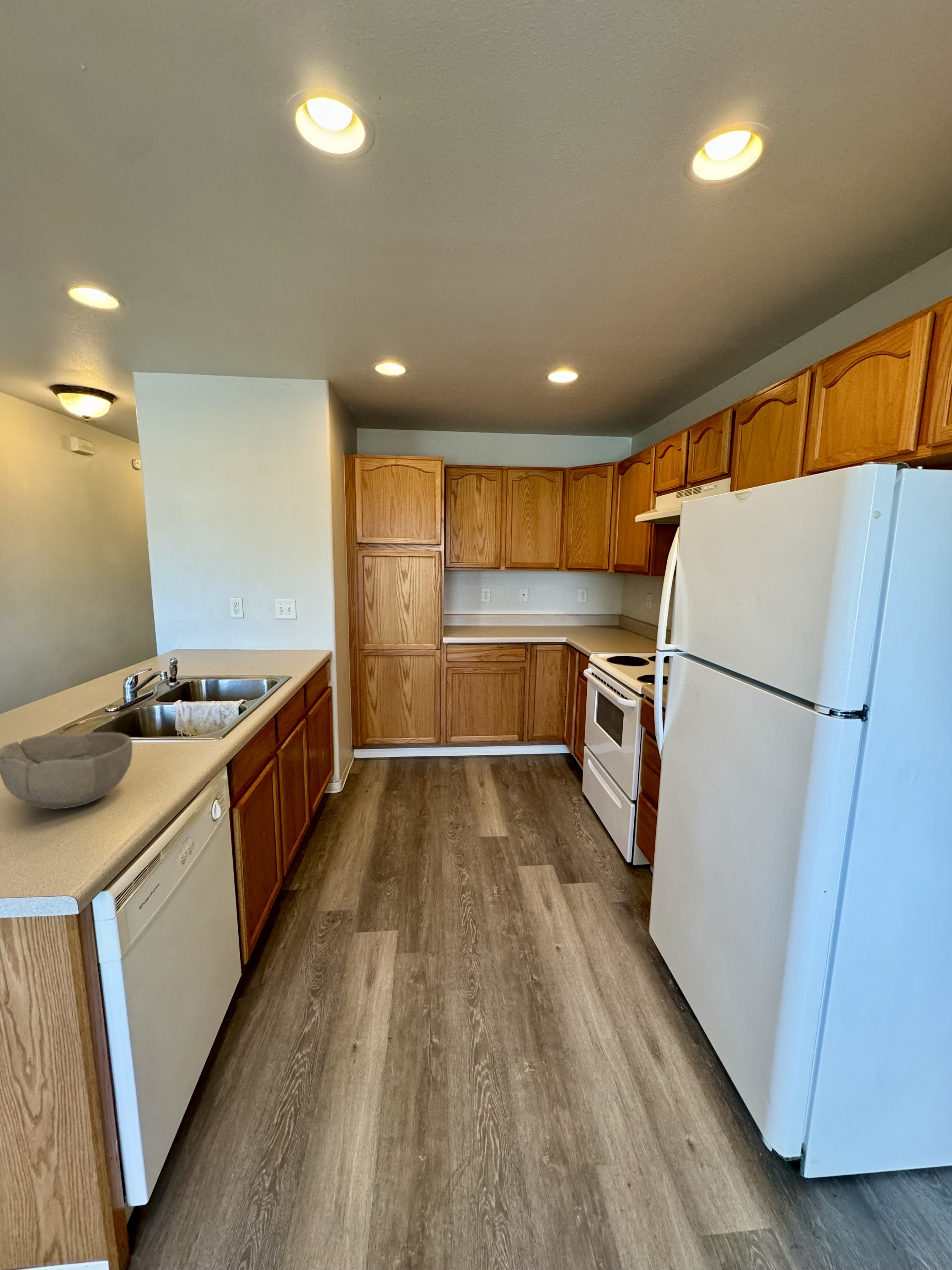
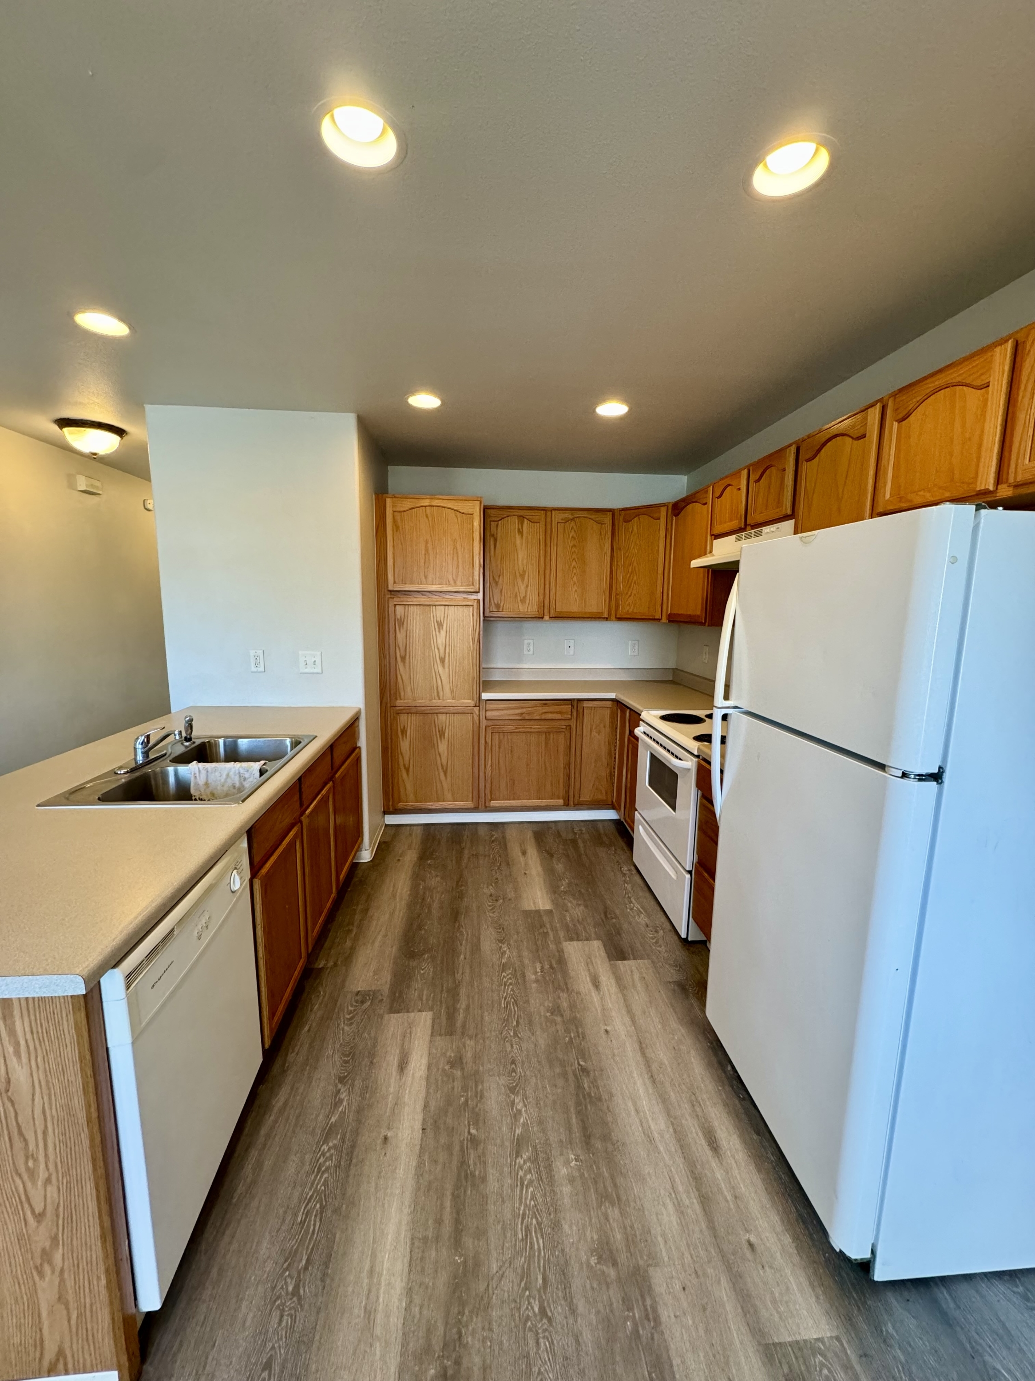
- bowl [0,732,133,809]
